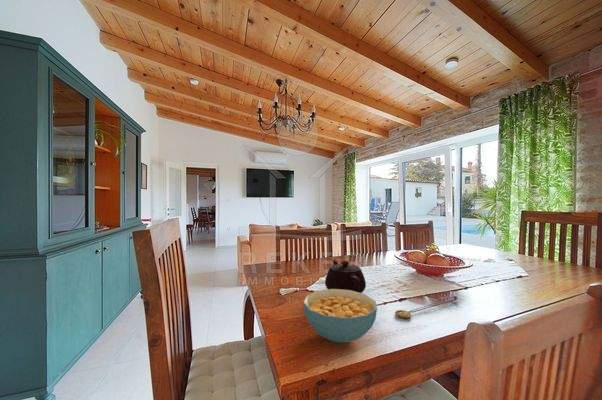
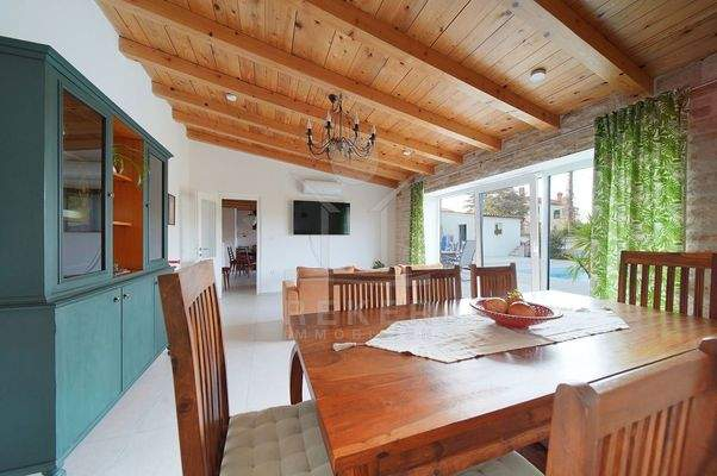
- pendant necklace [394,295,458,319]
- cereal bowl [302,289,378,344]
- teapot [324,259,367,293]
